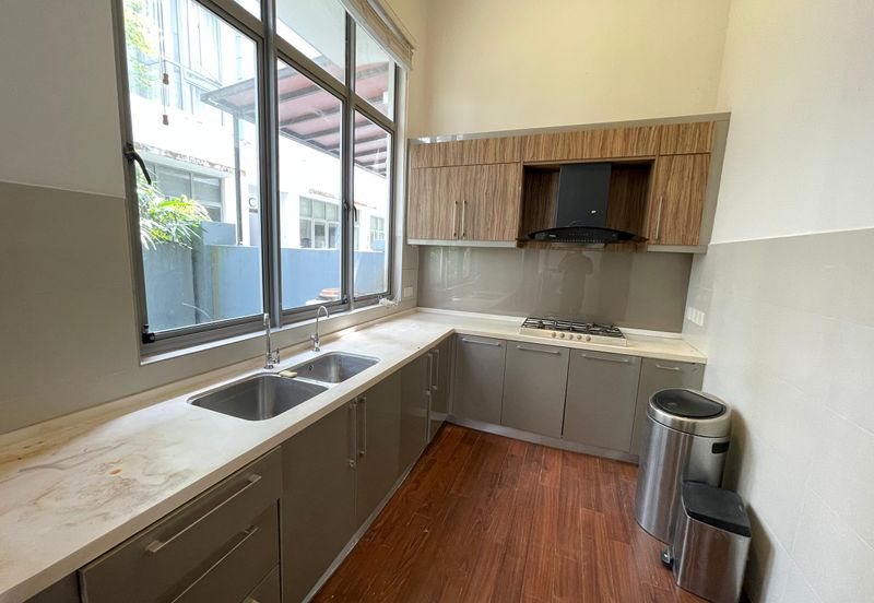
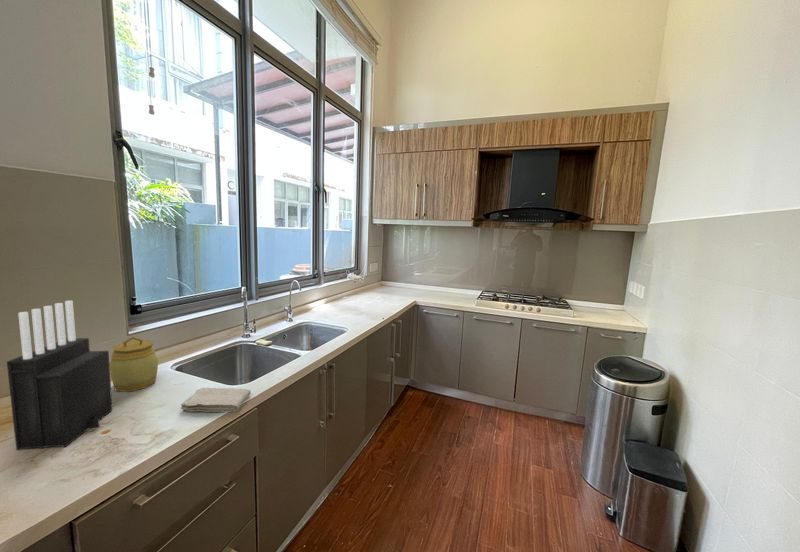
+ knife block [6,299,114,451]
+ jar [109,336,159,393]
+ washcloth [180,387,252,413]
